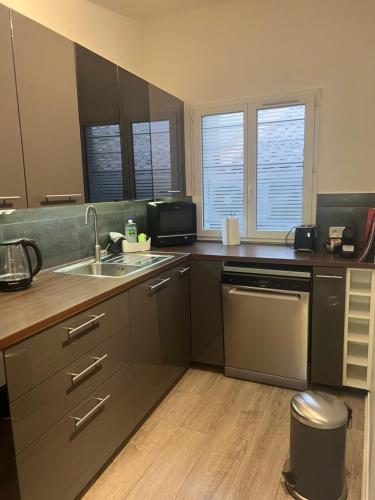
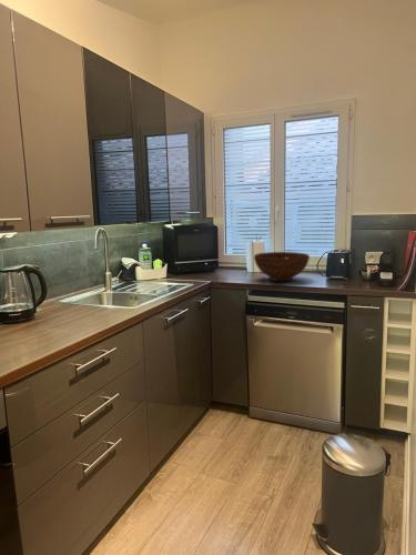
+ fruit bowl [253,251,311,282]
